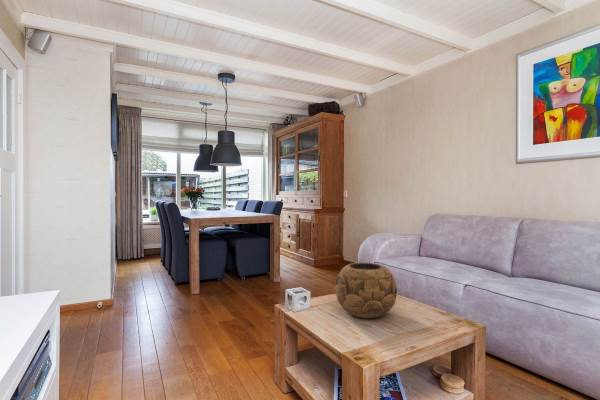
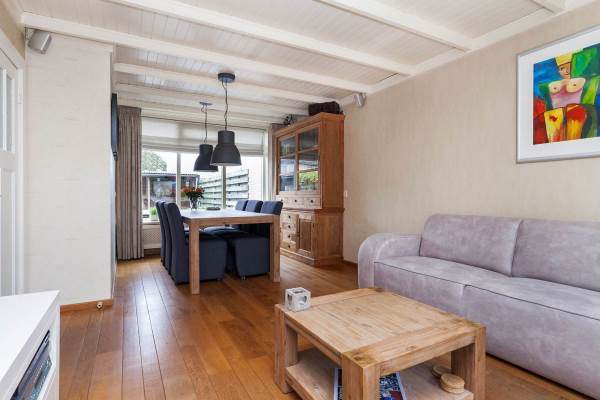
- decorative bowl [334,262,398,320]
